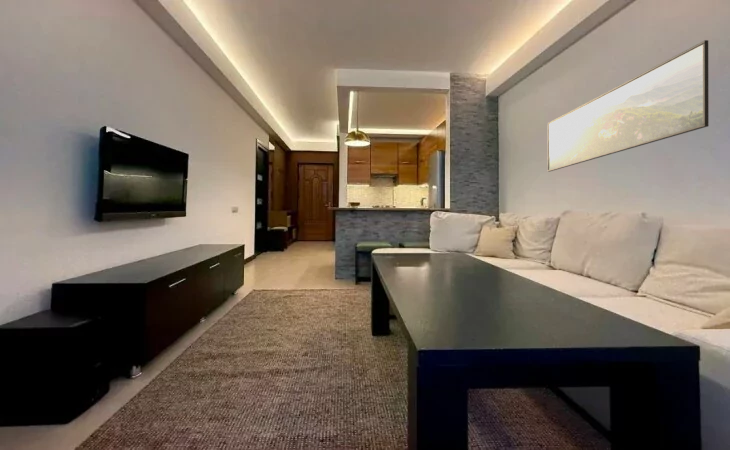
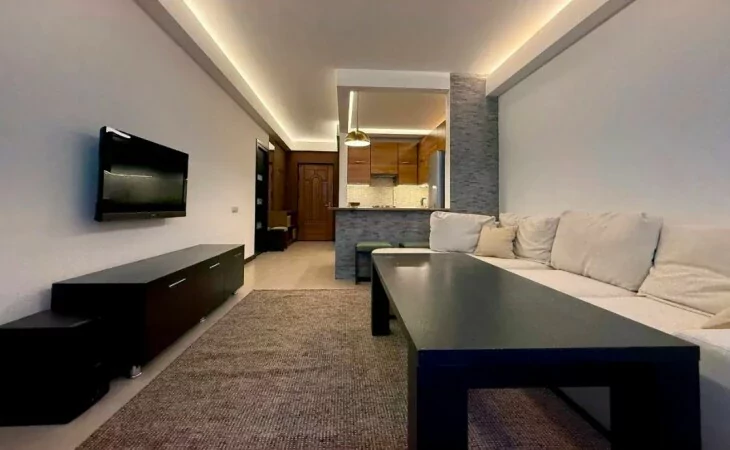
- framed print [547,39,710,173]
